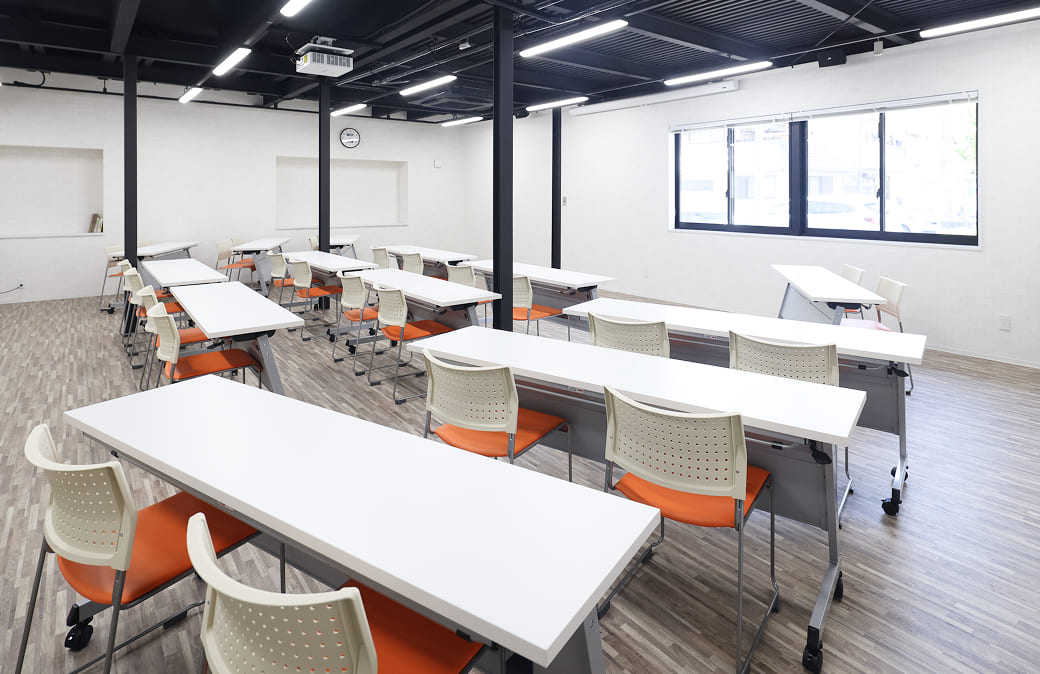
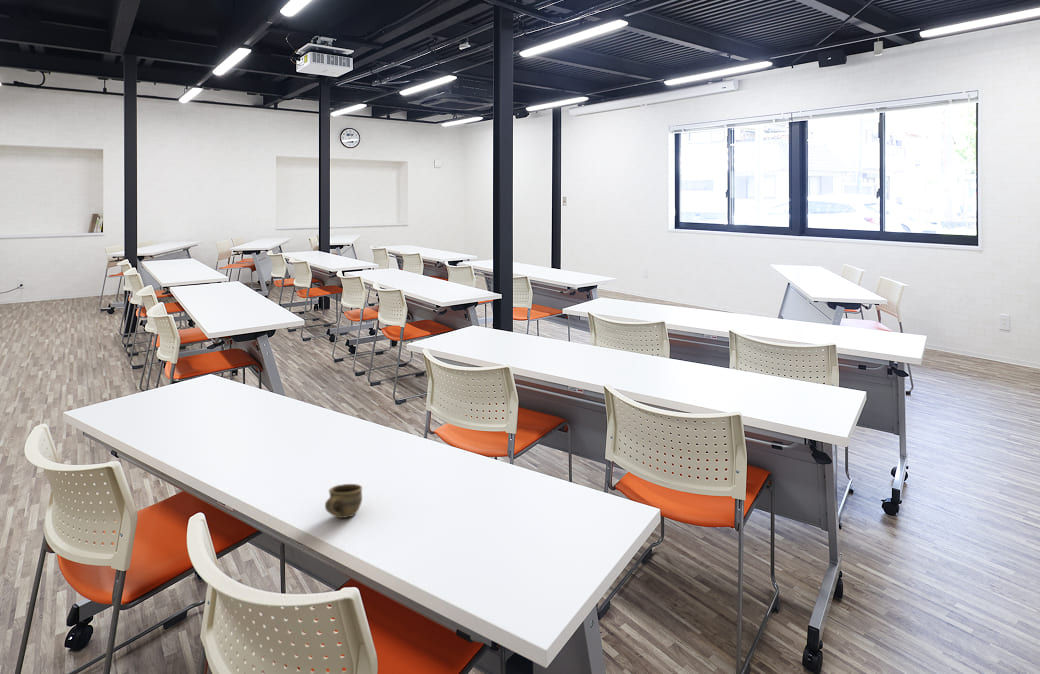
+ cup [324,483,363,519]
